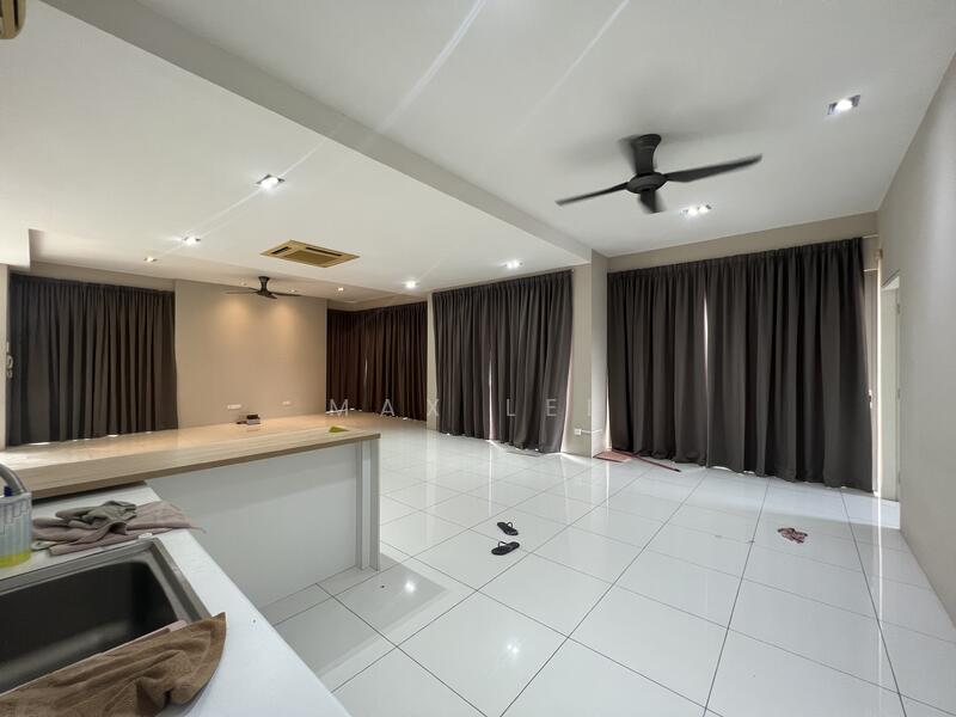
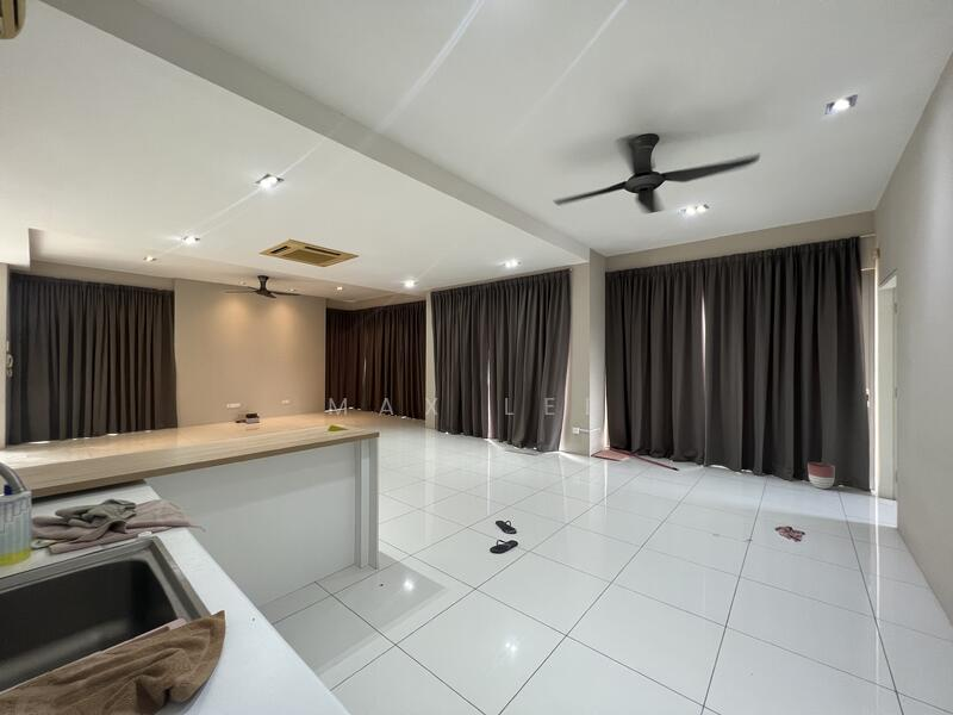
+ planter [806,461,836,490]
